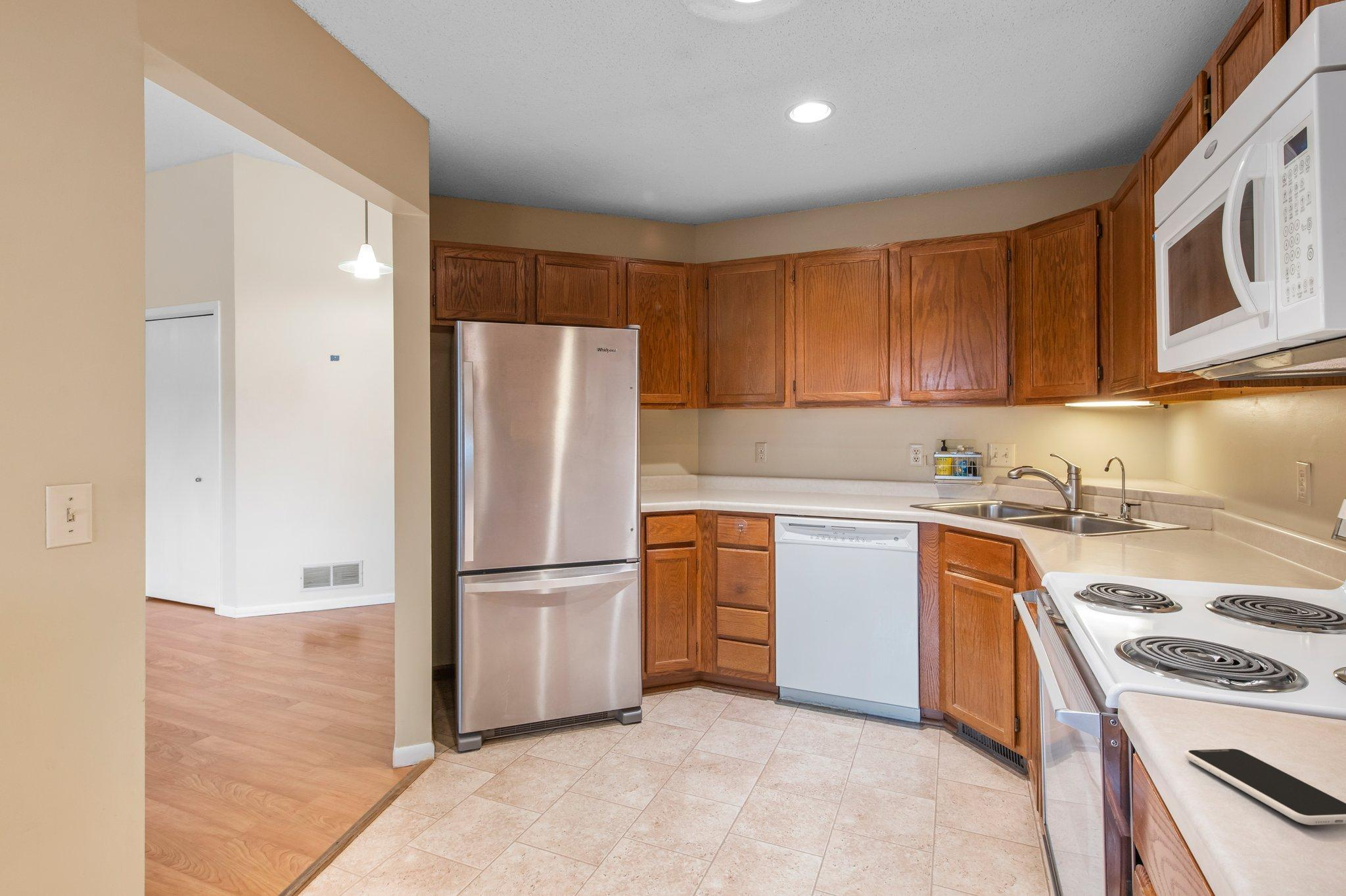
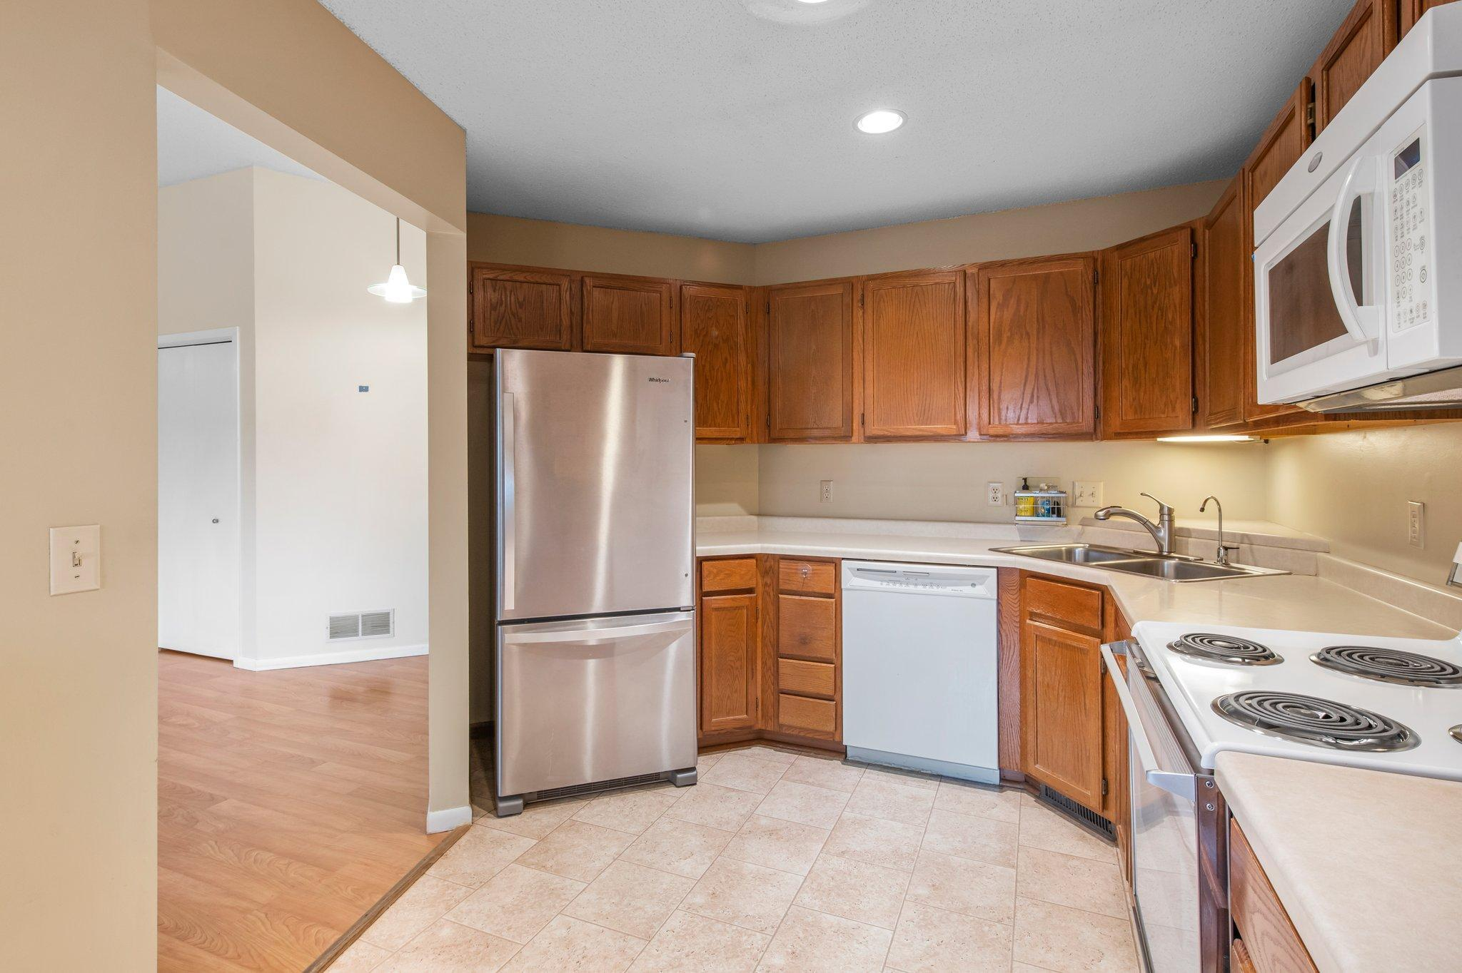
- smartphone [1184,748,1346,826]
